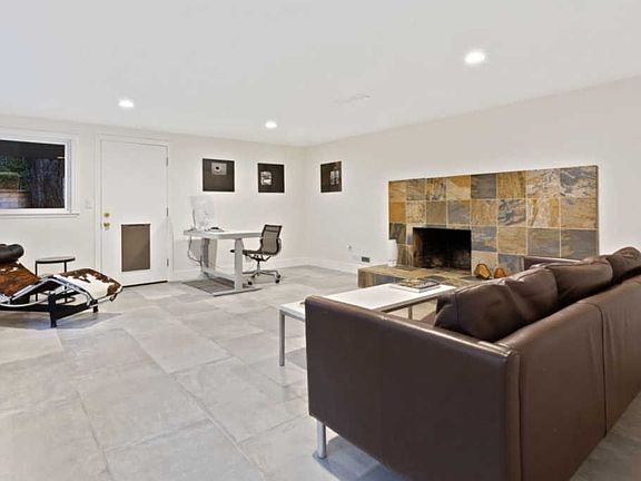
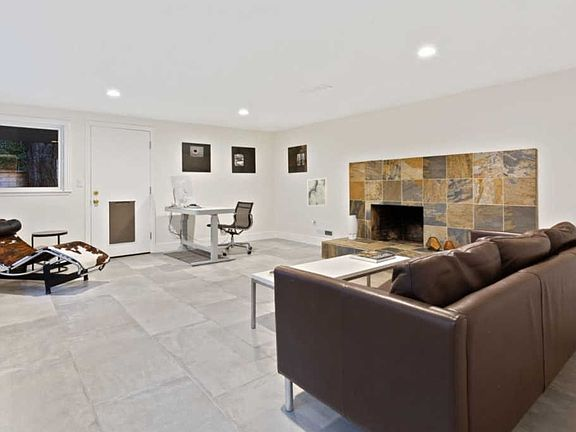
+ wall art [307,177,329,207]
